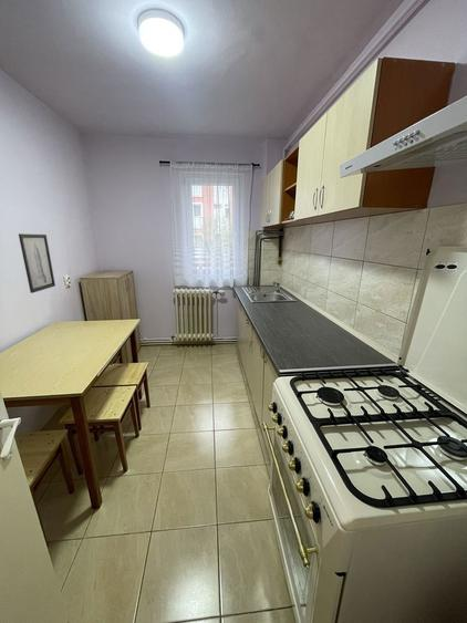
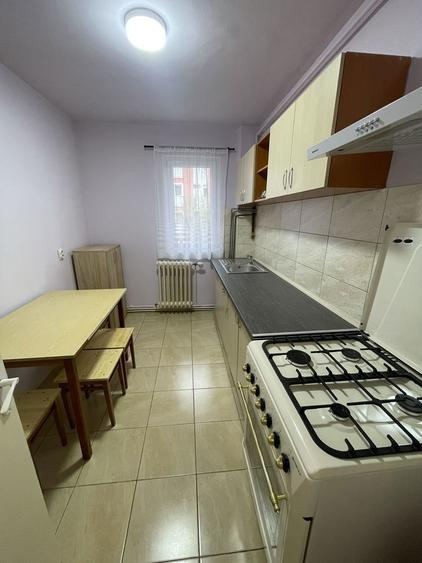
- wall art [18,232,56,294]
